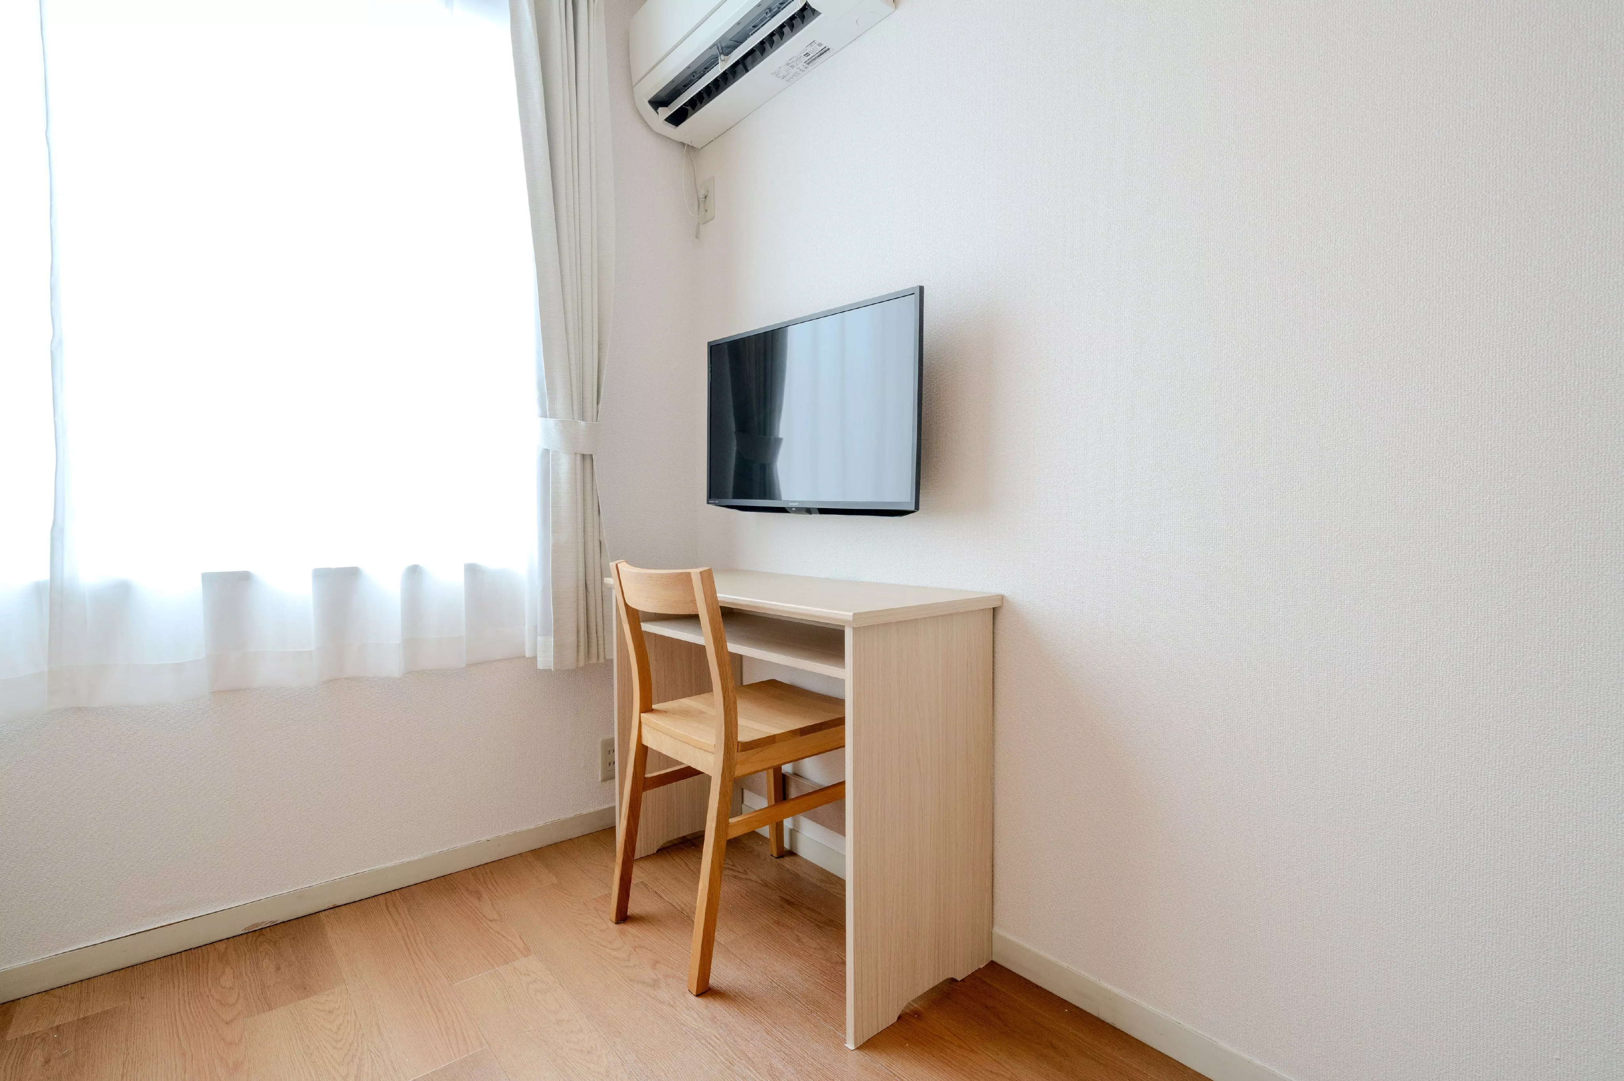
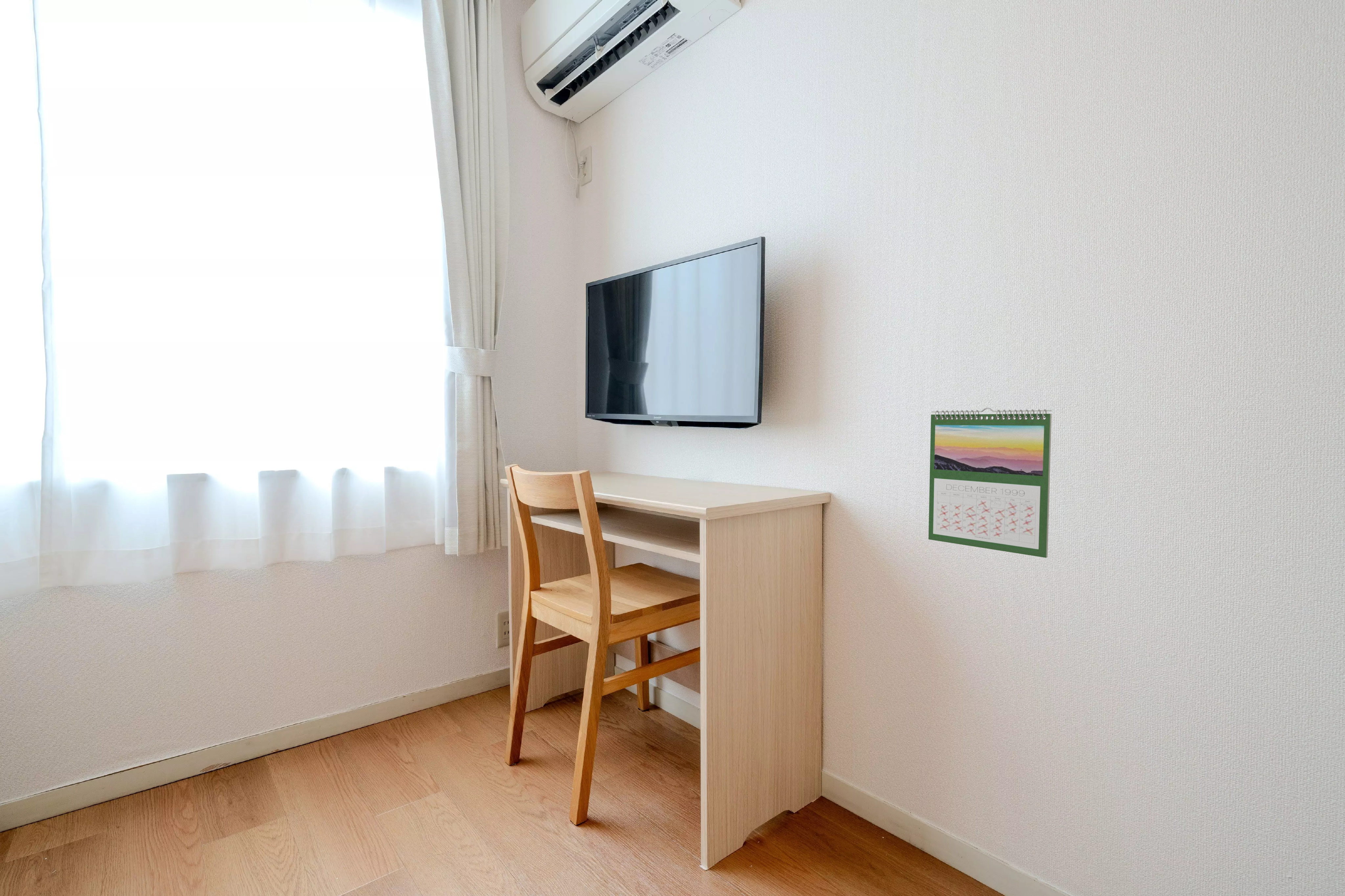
+ calendar [928,407,1052,558]
